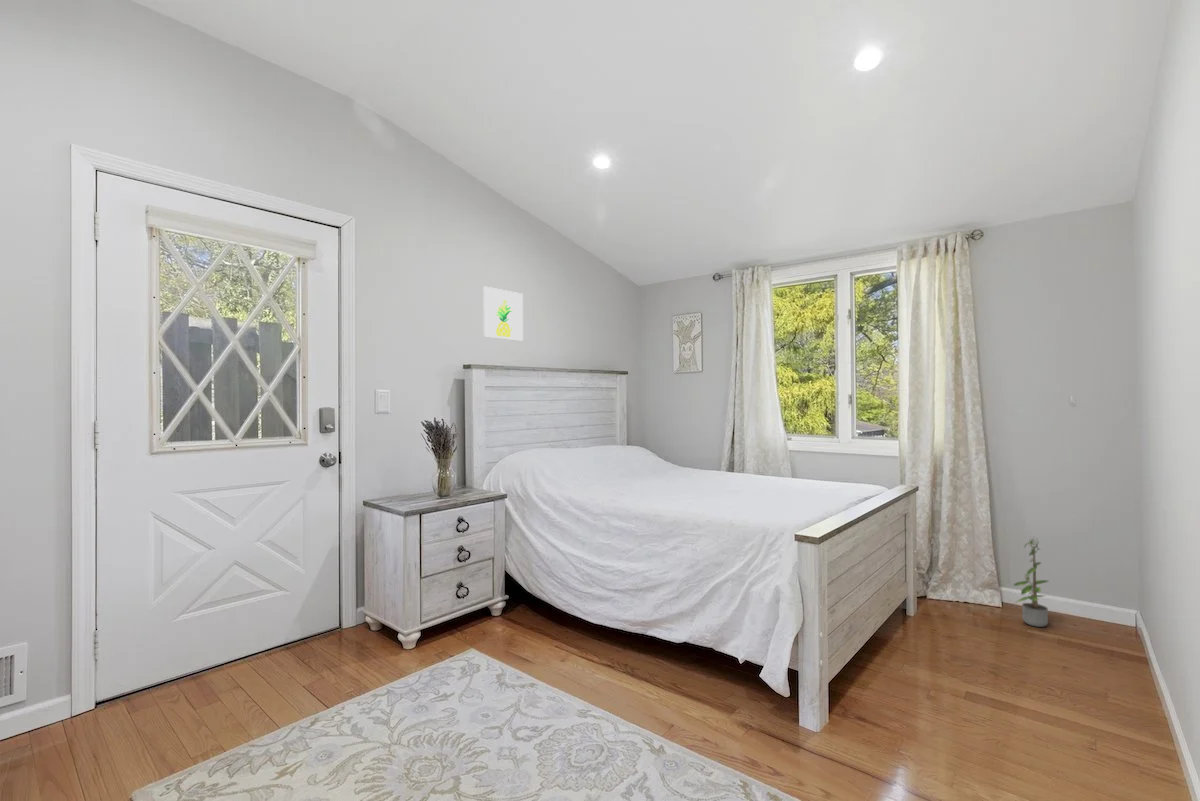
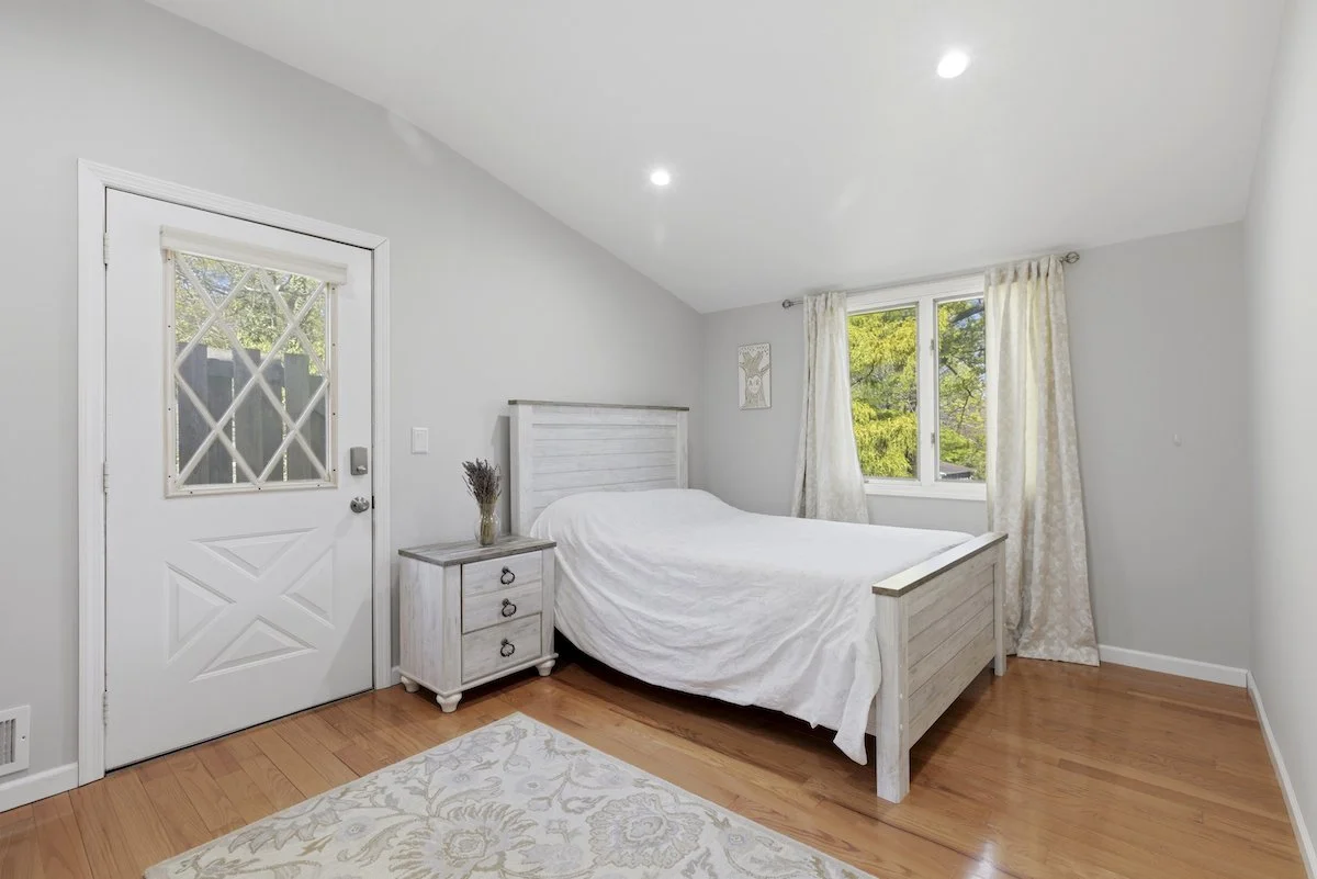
- potted plant [1013,535,1050,628]
- wall art [482,286,524,342]
